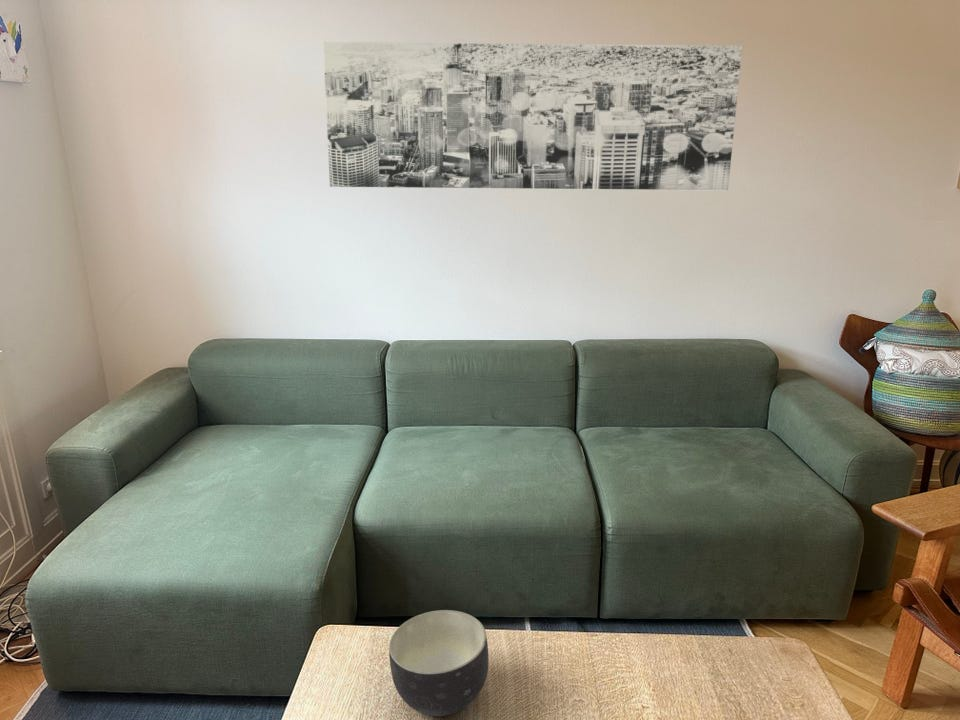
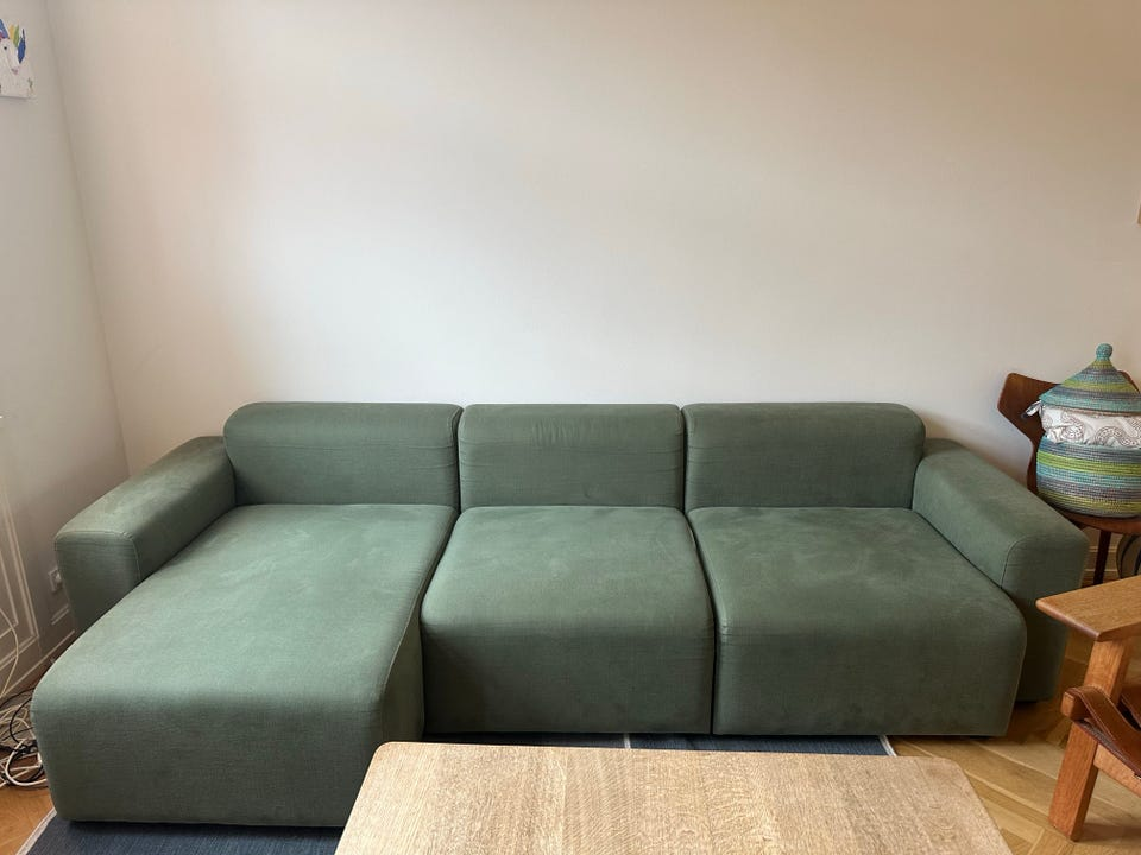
- wall art [322,41,743,191]
- bowl [388,609,490,717]
